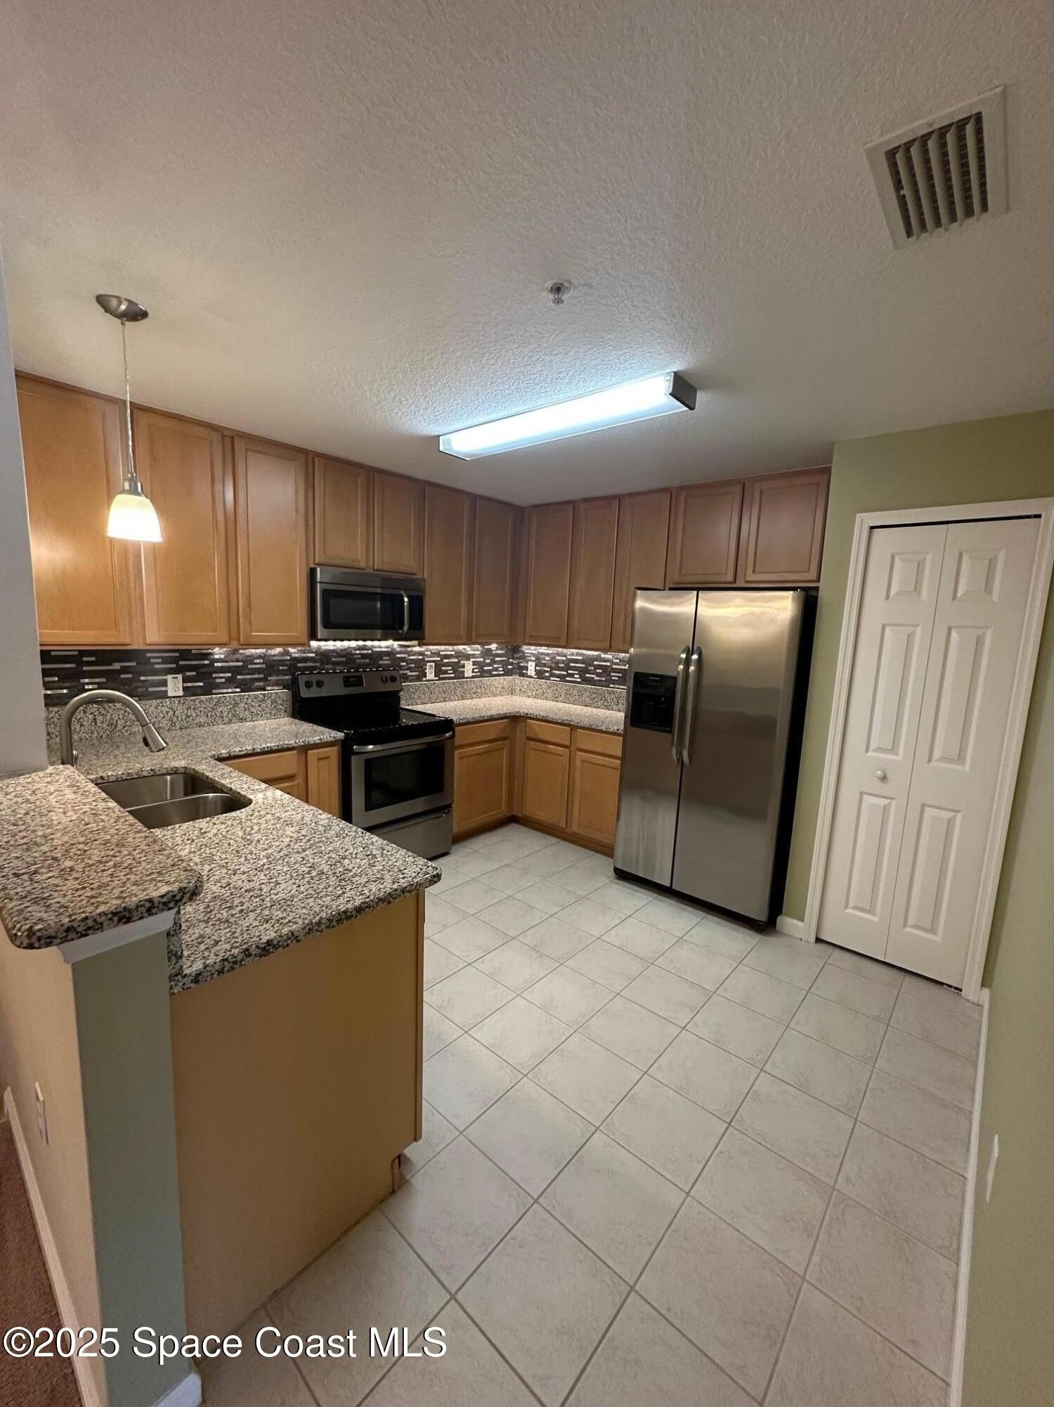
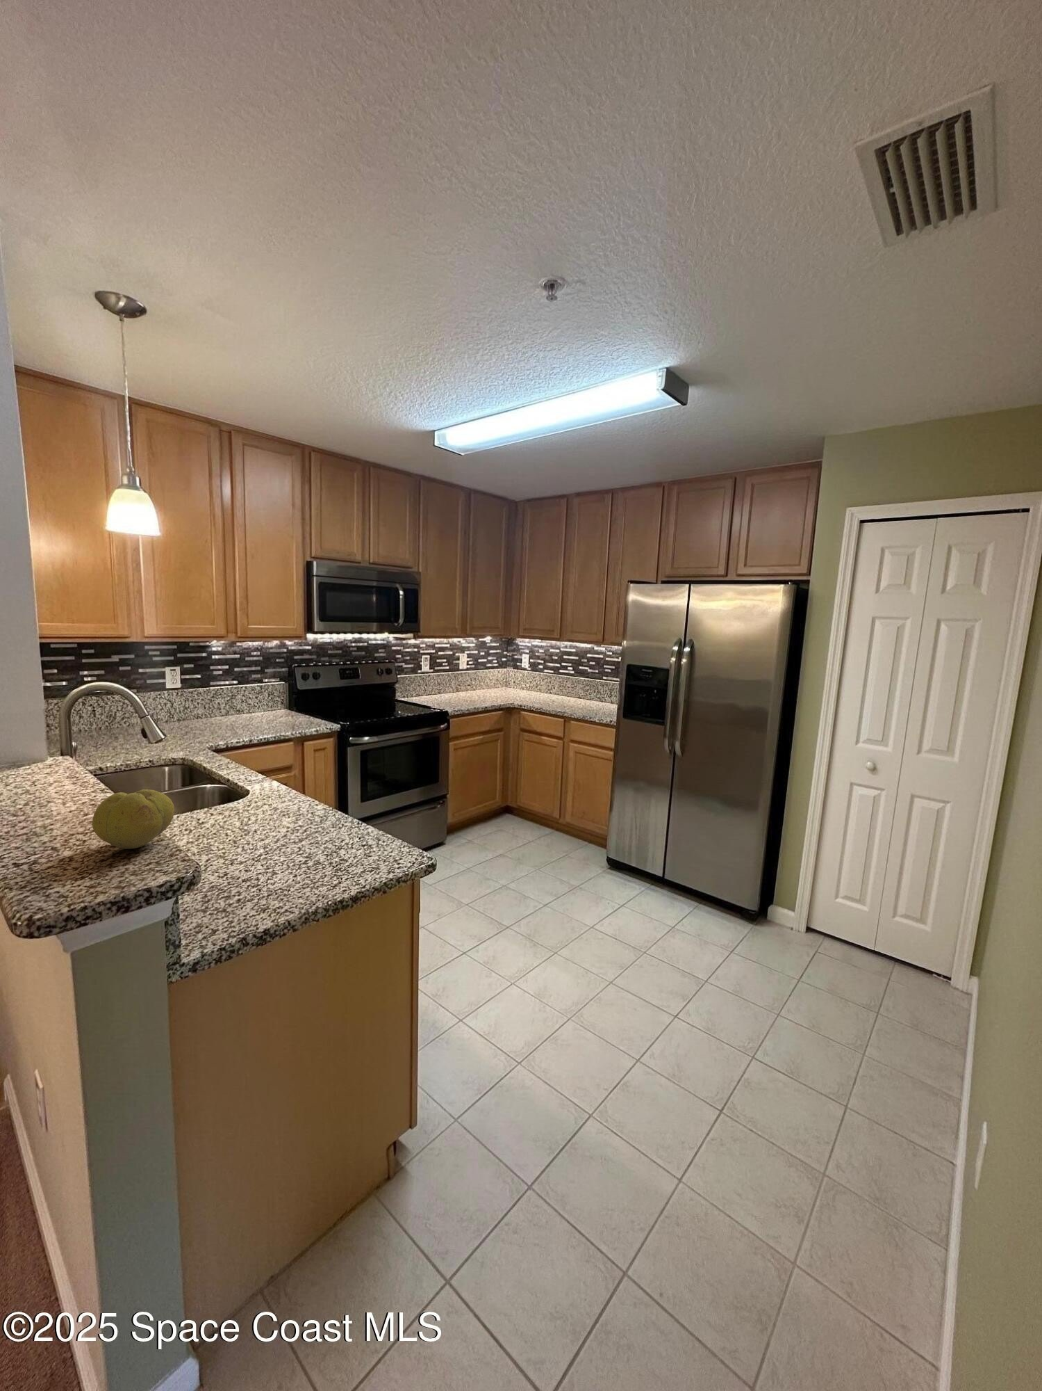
+ fruit [92,789,175,850]
